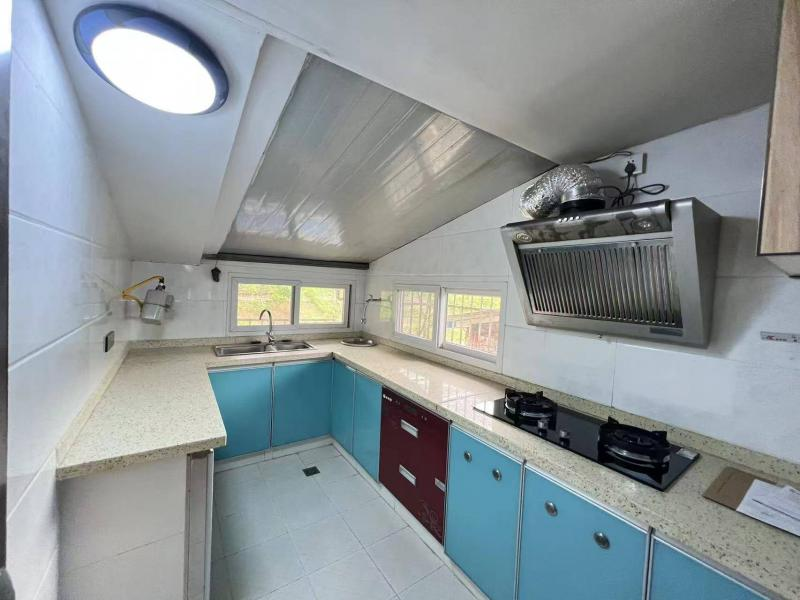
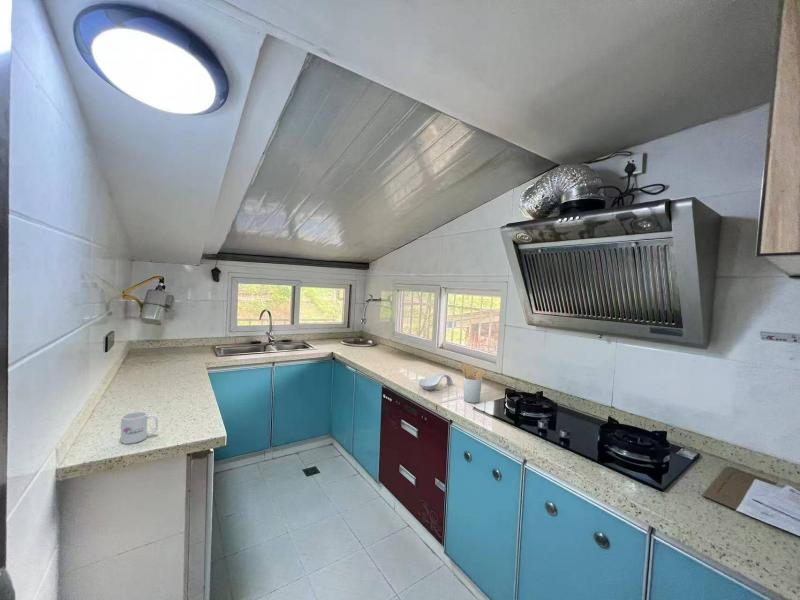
+ spoon rest [417,373,454,391]
+ mug [120,411,159,445]
+ utensil holder [460,363,485,404]
